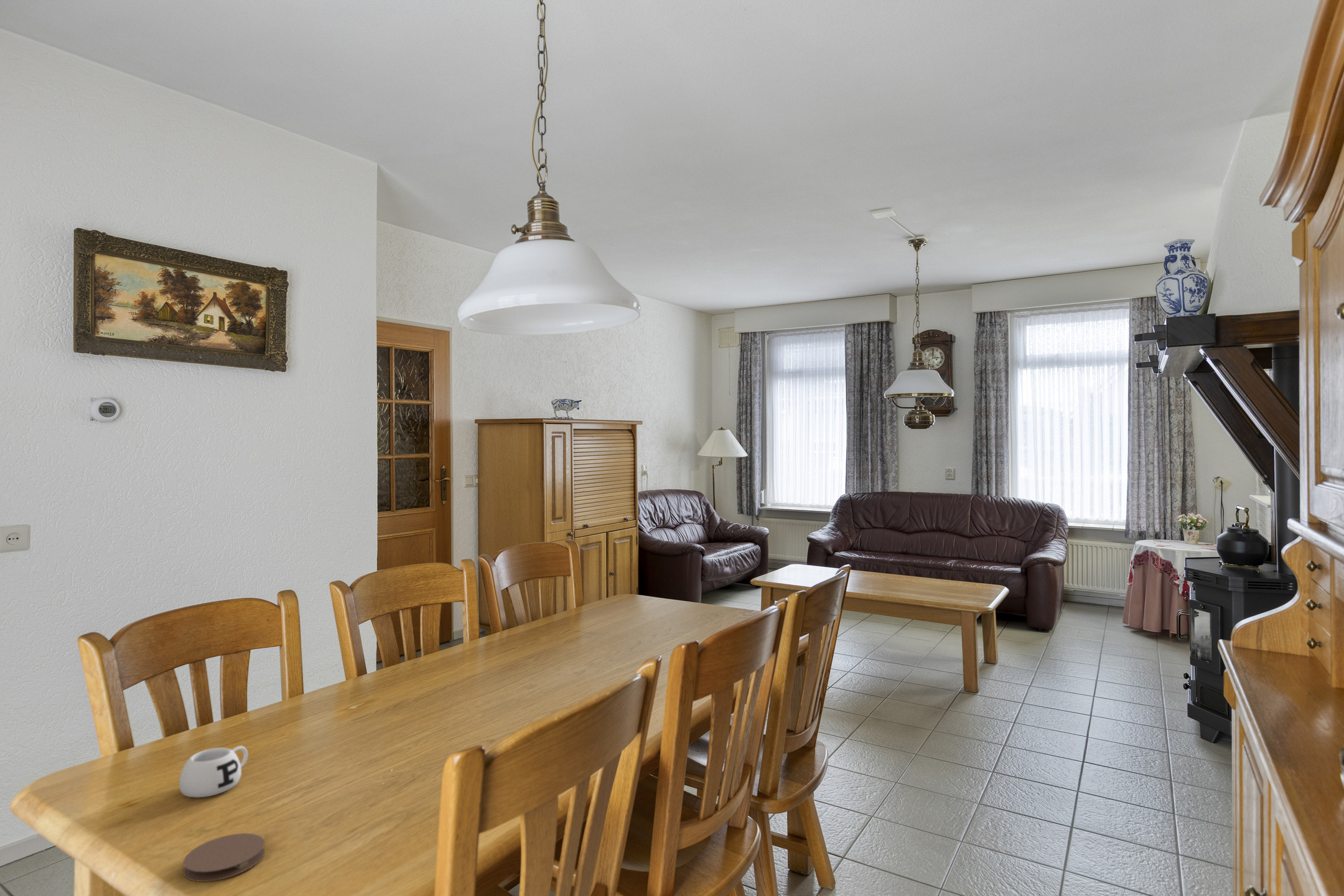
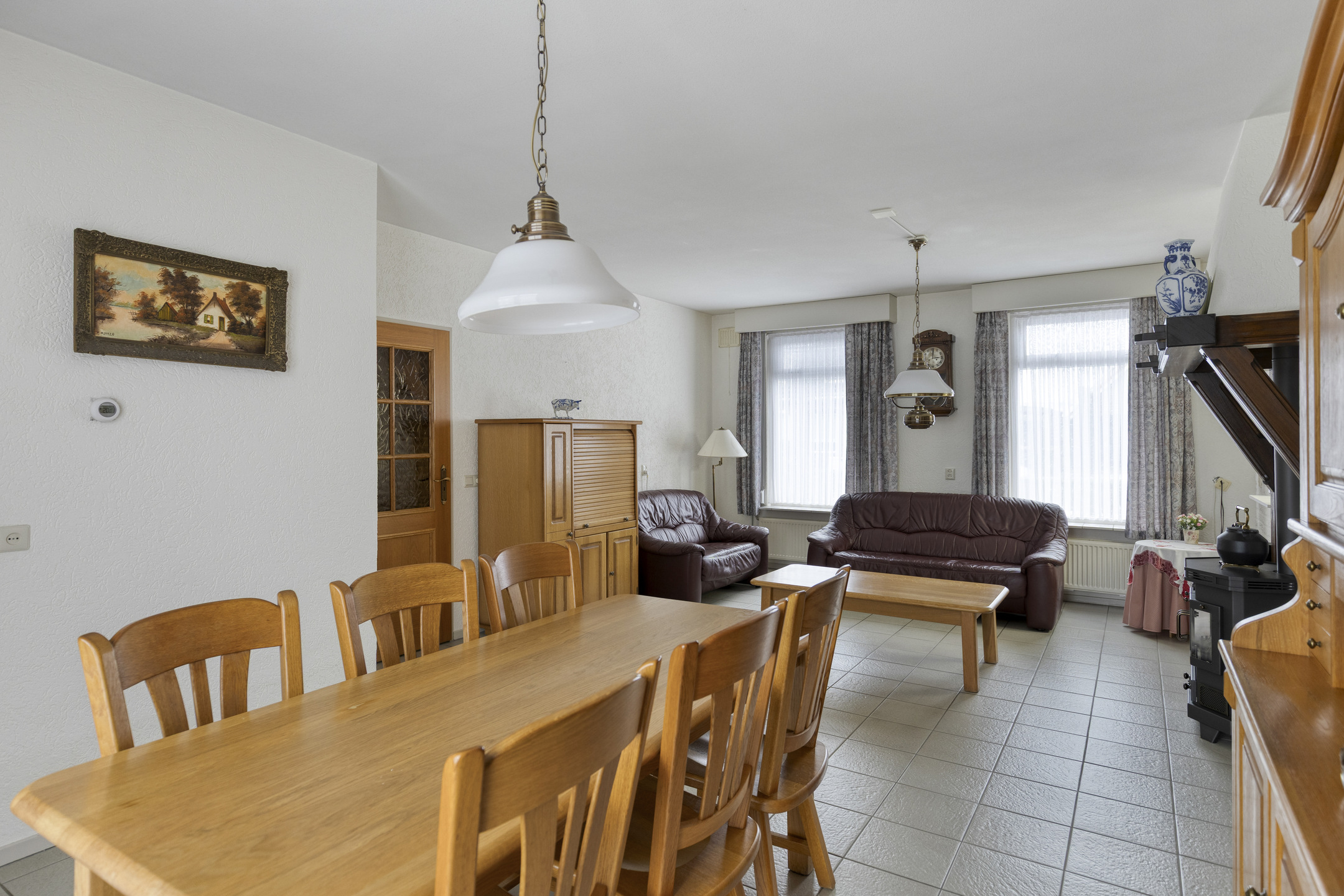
- coaster [183,833,265,882]
- mug [179,745,248,798]
